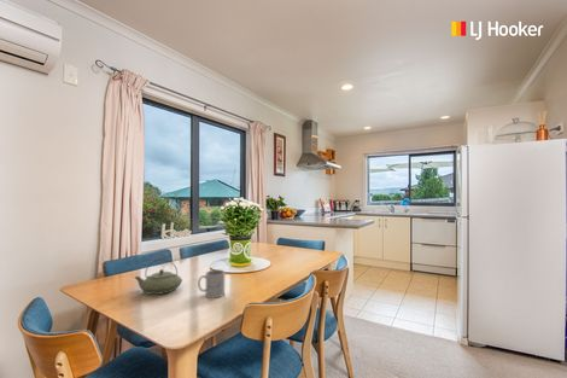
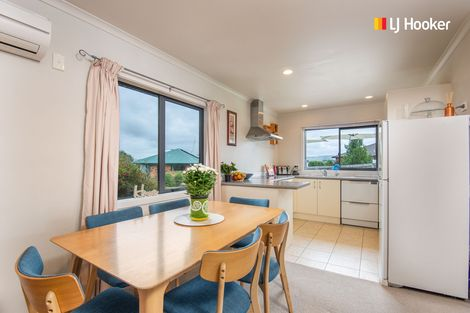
- mug [197,268,226,300]
- teapot [134,257,183,296]
